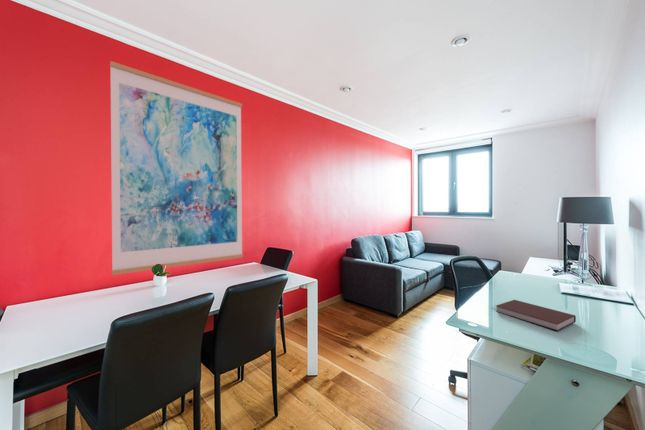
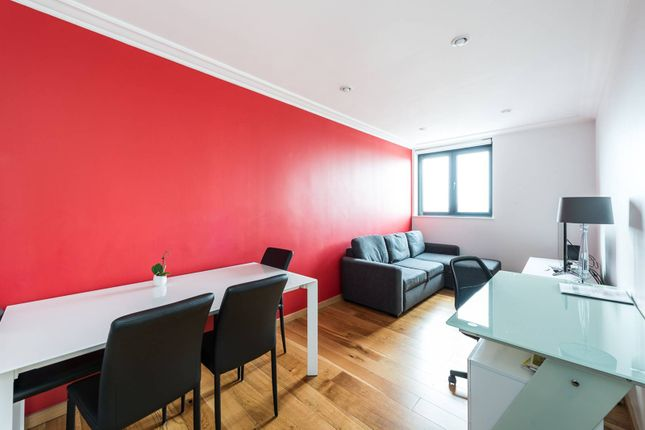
- wall art [109,60,244,276]
- notebook [495,299,577,332]
